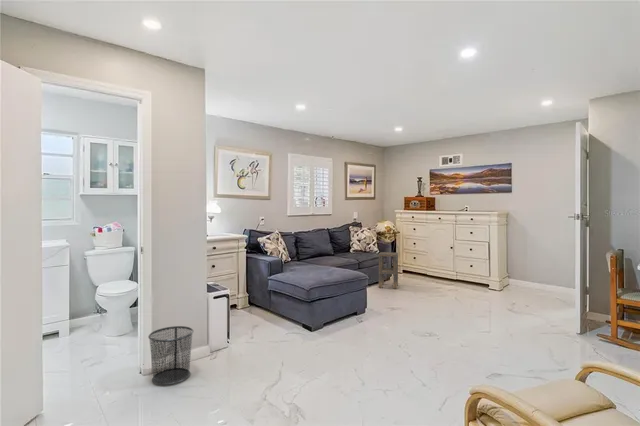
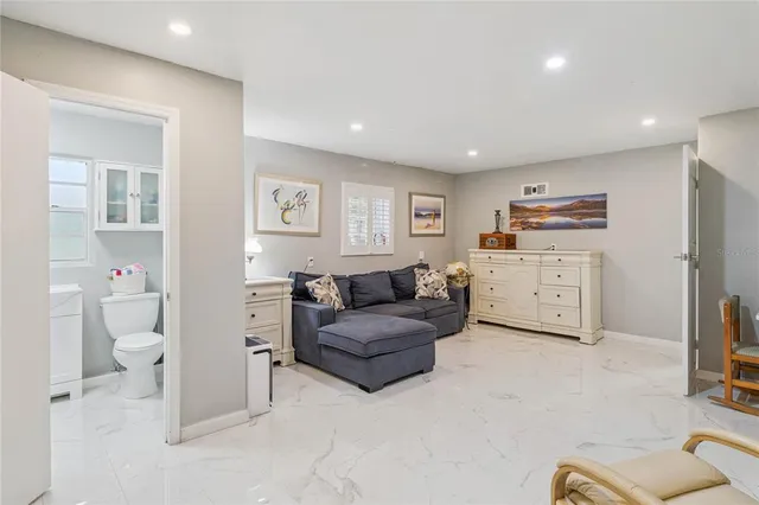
- waste bin [147,325,194,386]
- side table [378,251,399,290]
